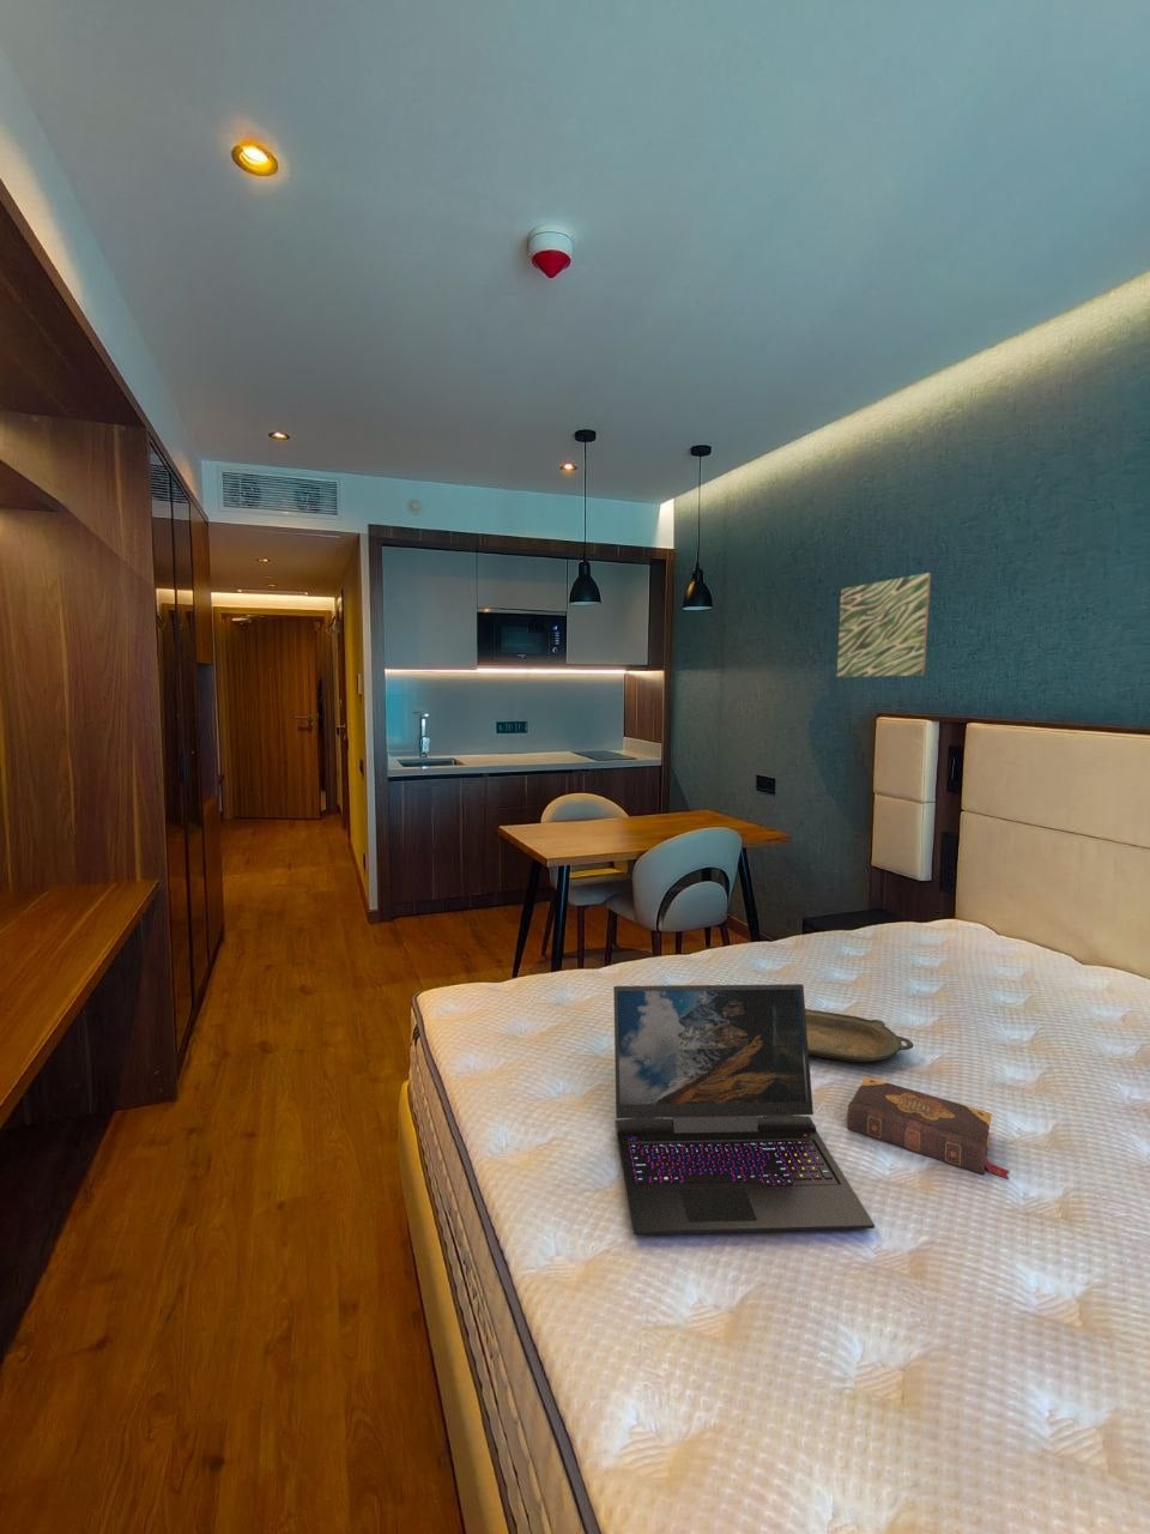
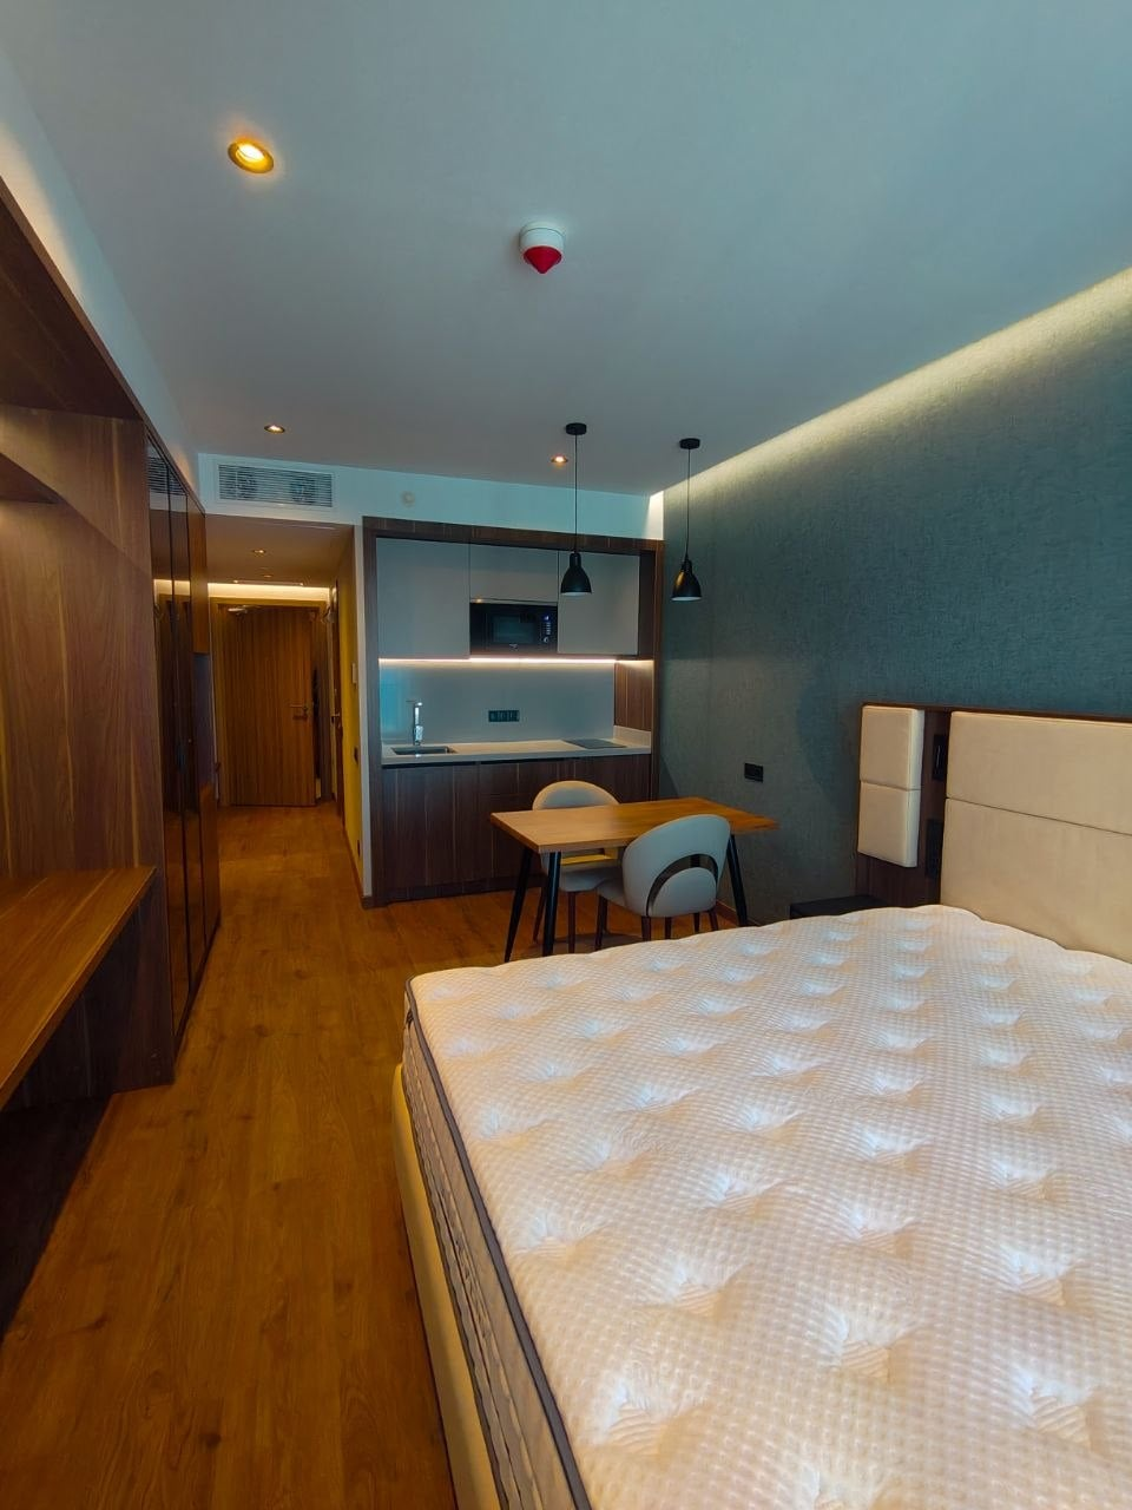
- wall art [836,571,933,679]
- book [846,1075,1011,1180]
- laptop [612,983,876,1236]
- serving tray [805,1007,914,1063]
